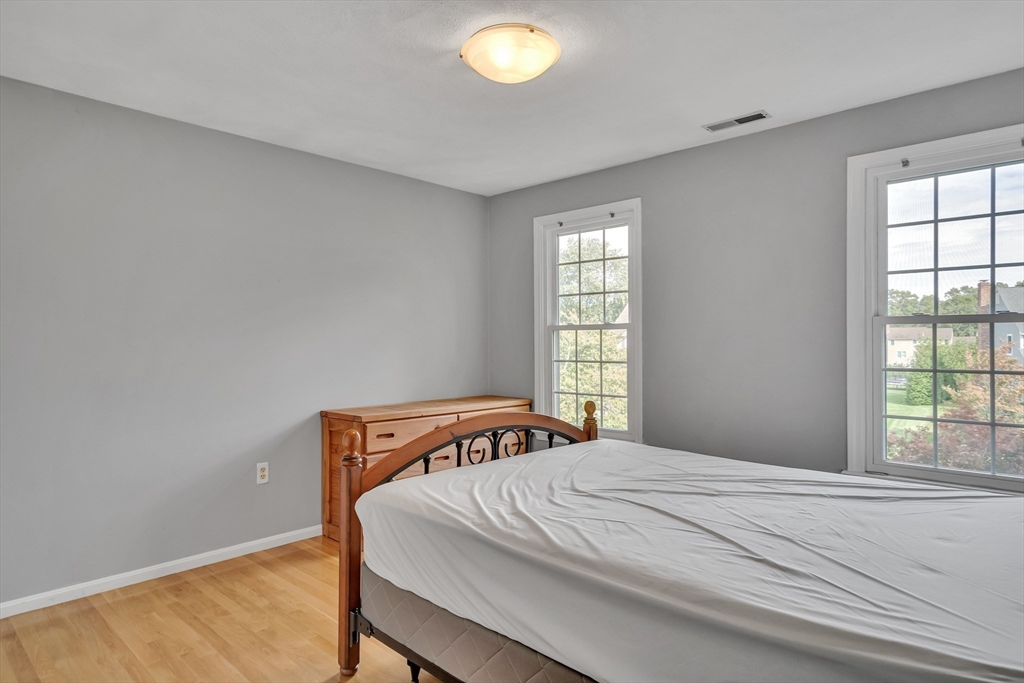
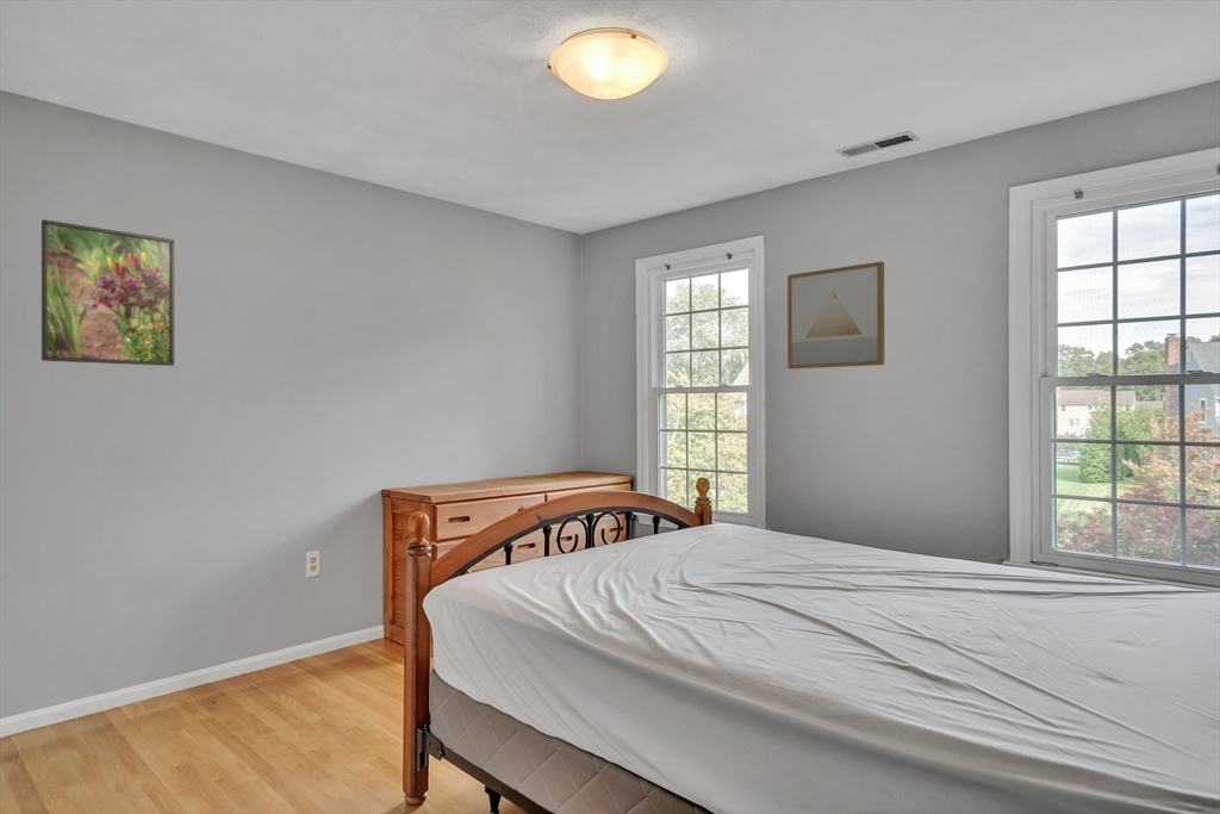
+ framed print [41,218,175,367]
+ wall art [786,260,885,371]
